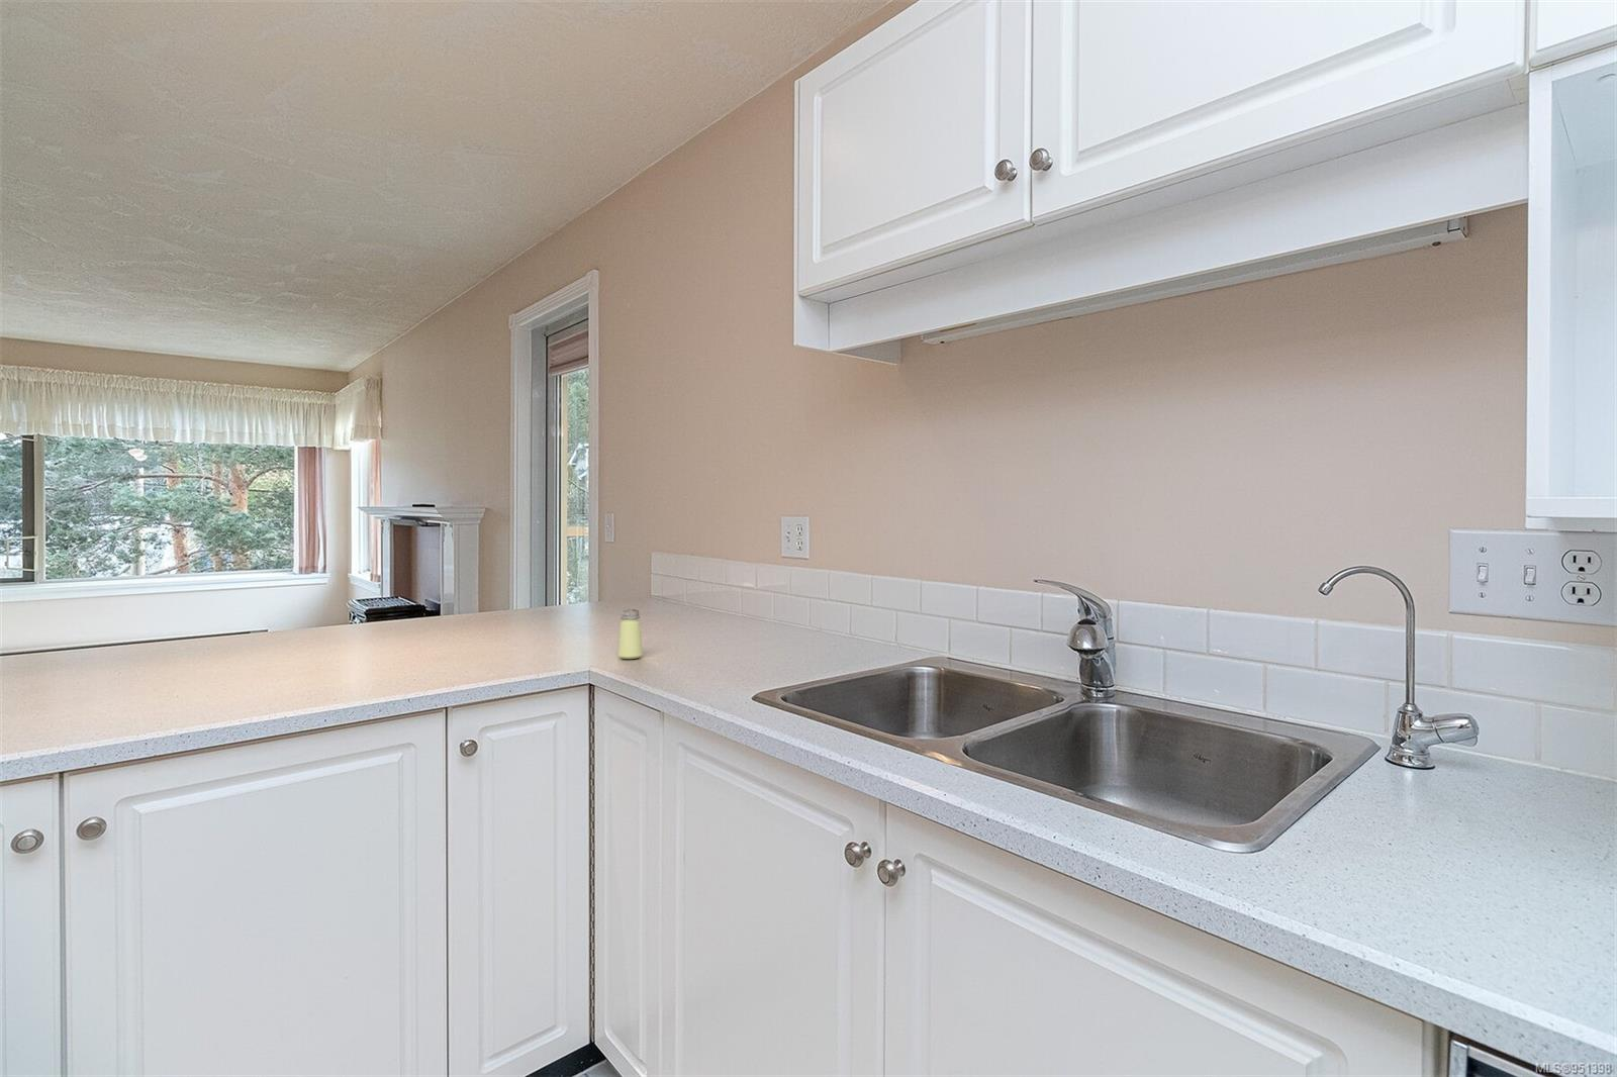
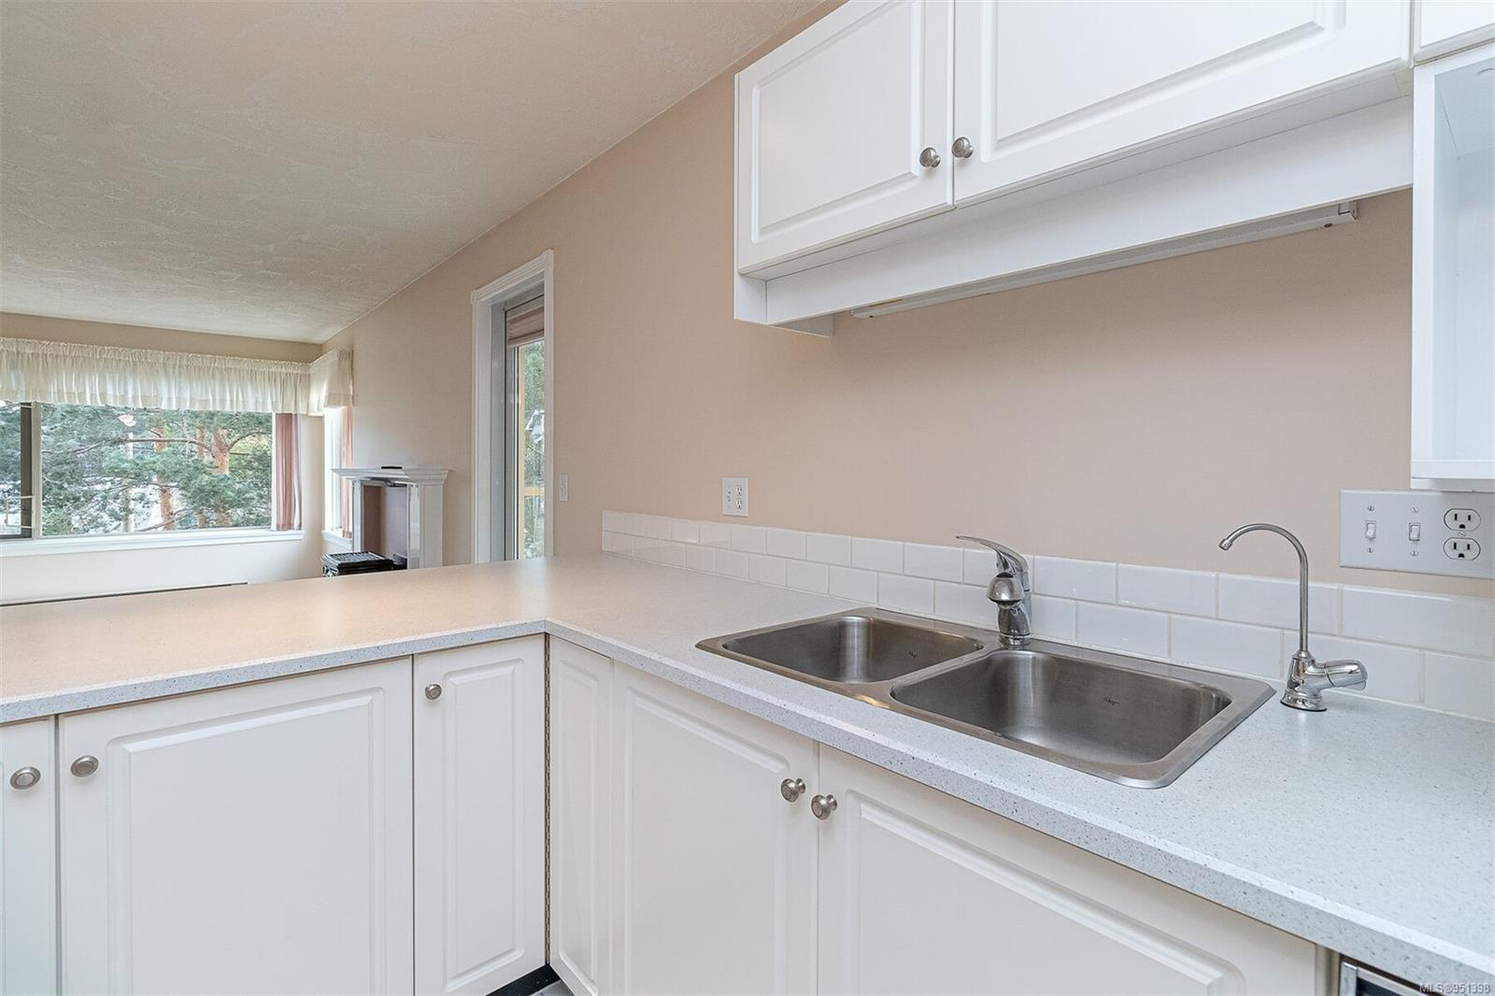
- saltshaker [617,608,643,660]
